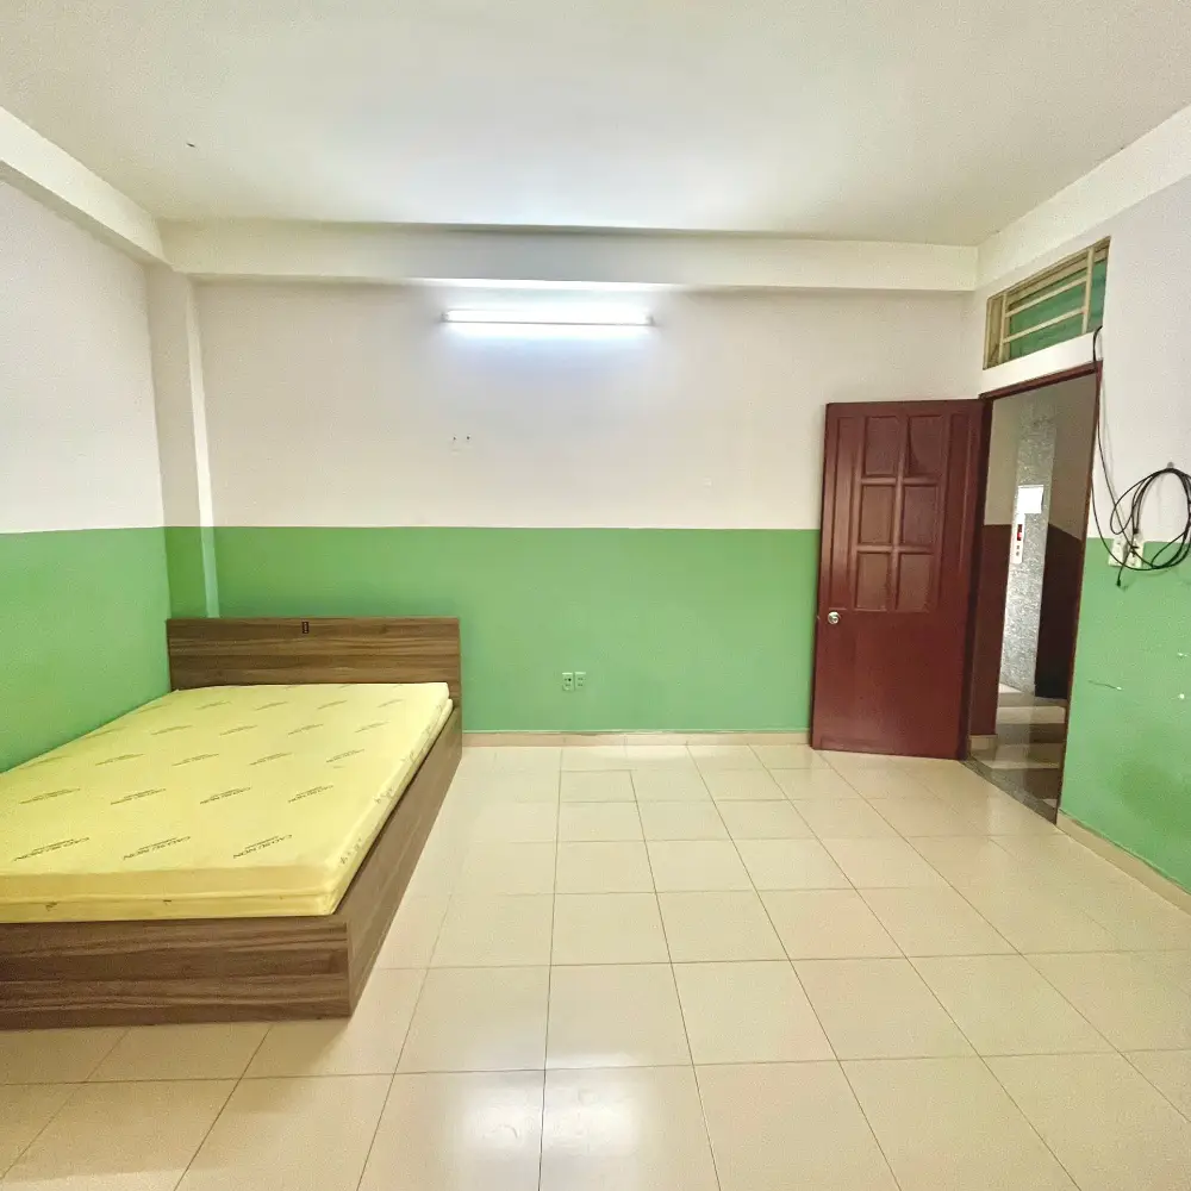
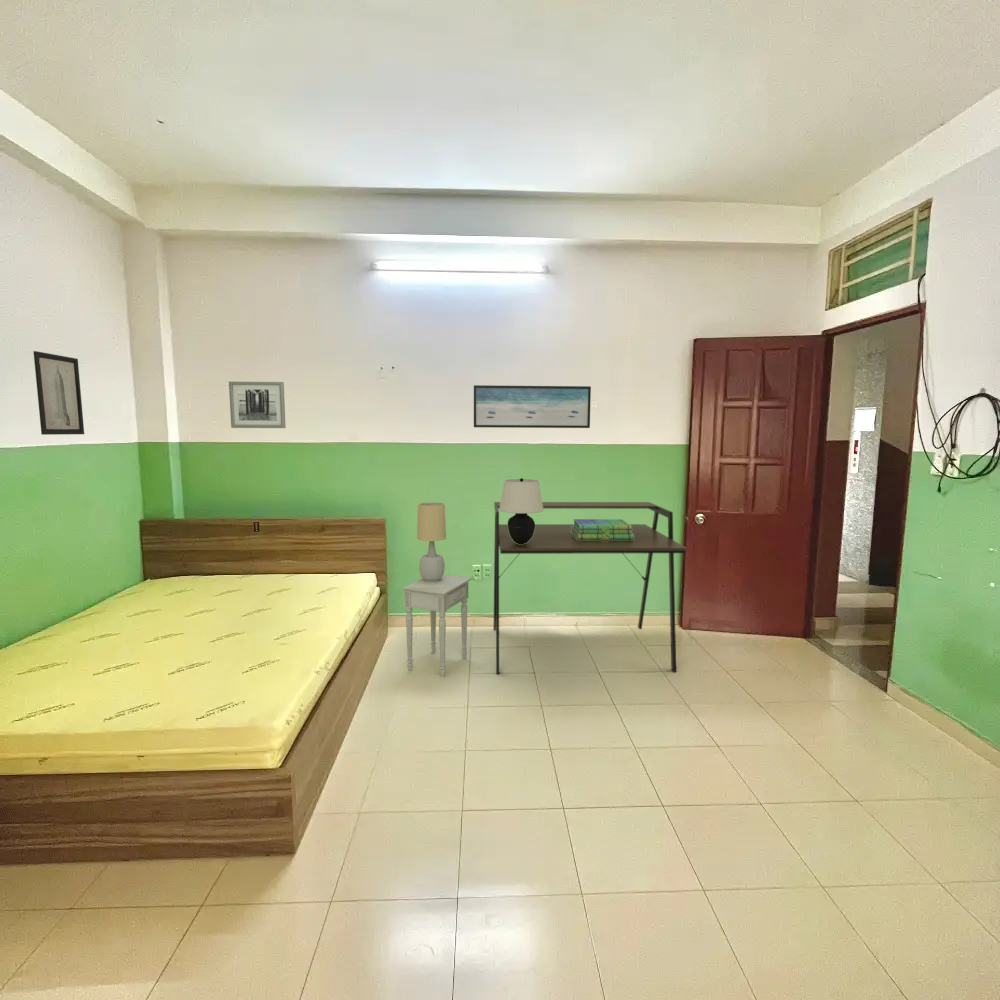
+ wall art [32,350,85,436]
+ wall art [473,384,592,429]
+ nightstand [402,574,473,678]
+ table lamp [498,477,544,544]
+ wall art [228,381,287,429]
+ desk [492,501,687,675]
+ stack of books [571,518,634,541]
+ table lamp [416,501,447,582]
